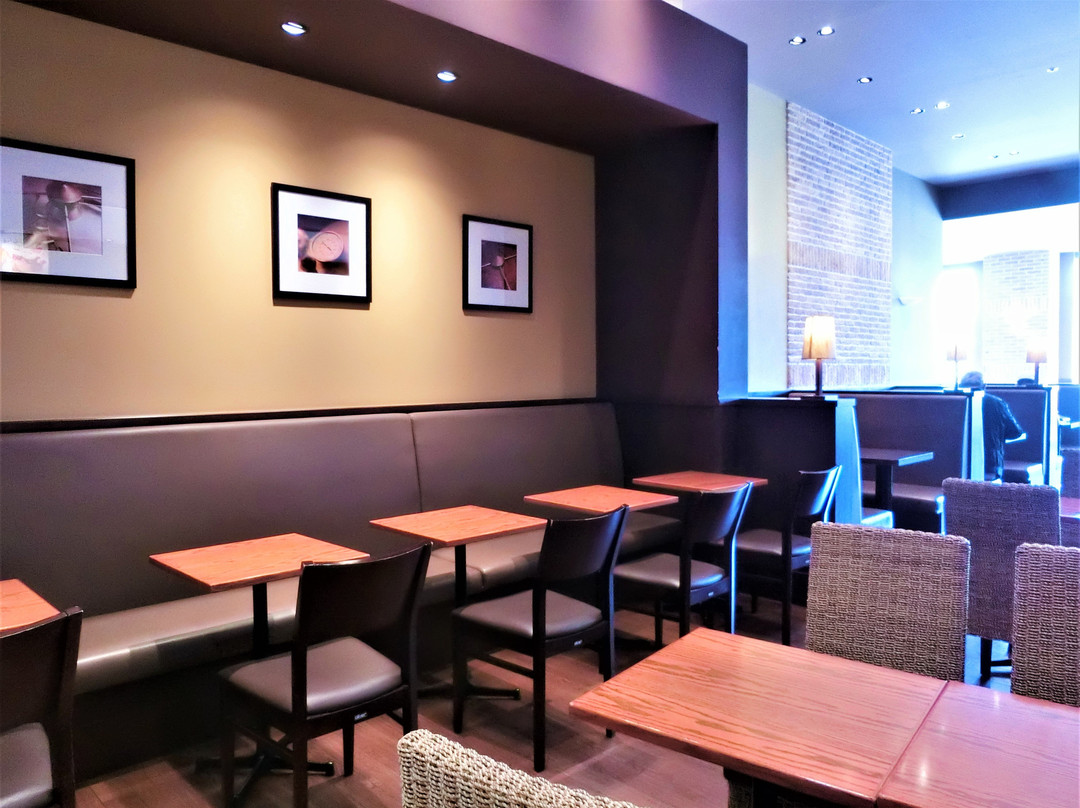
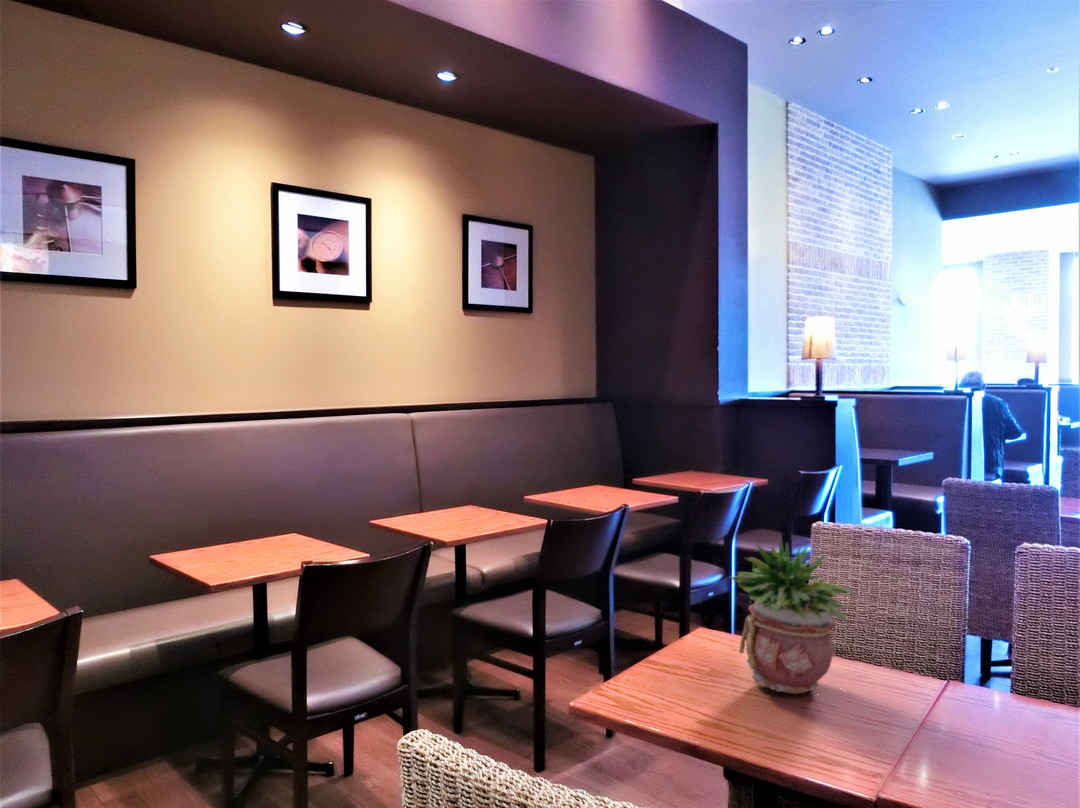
+ potted plant [729,537,858,695]
